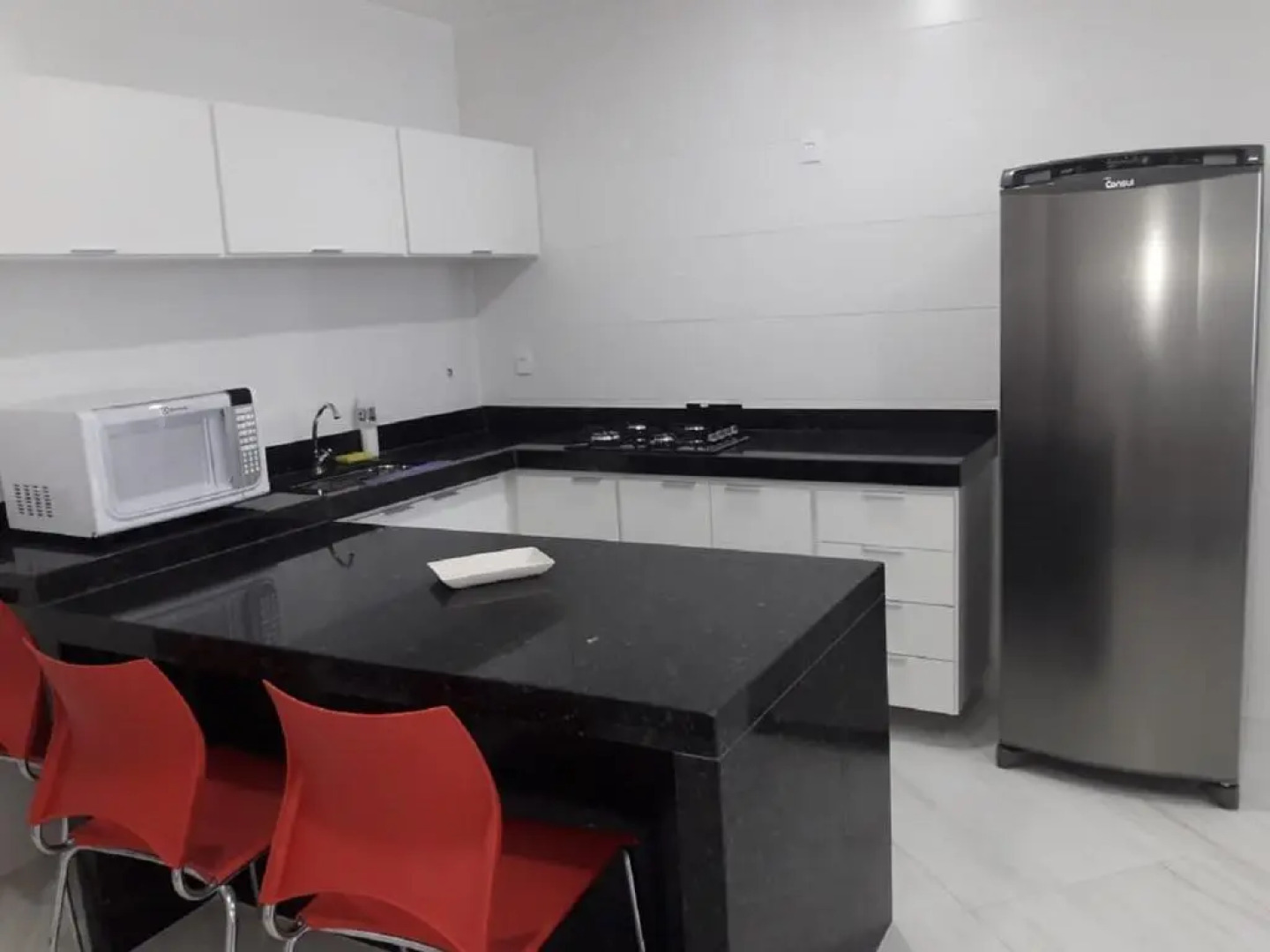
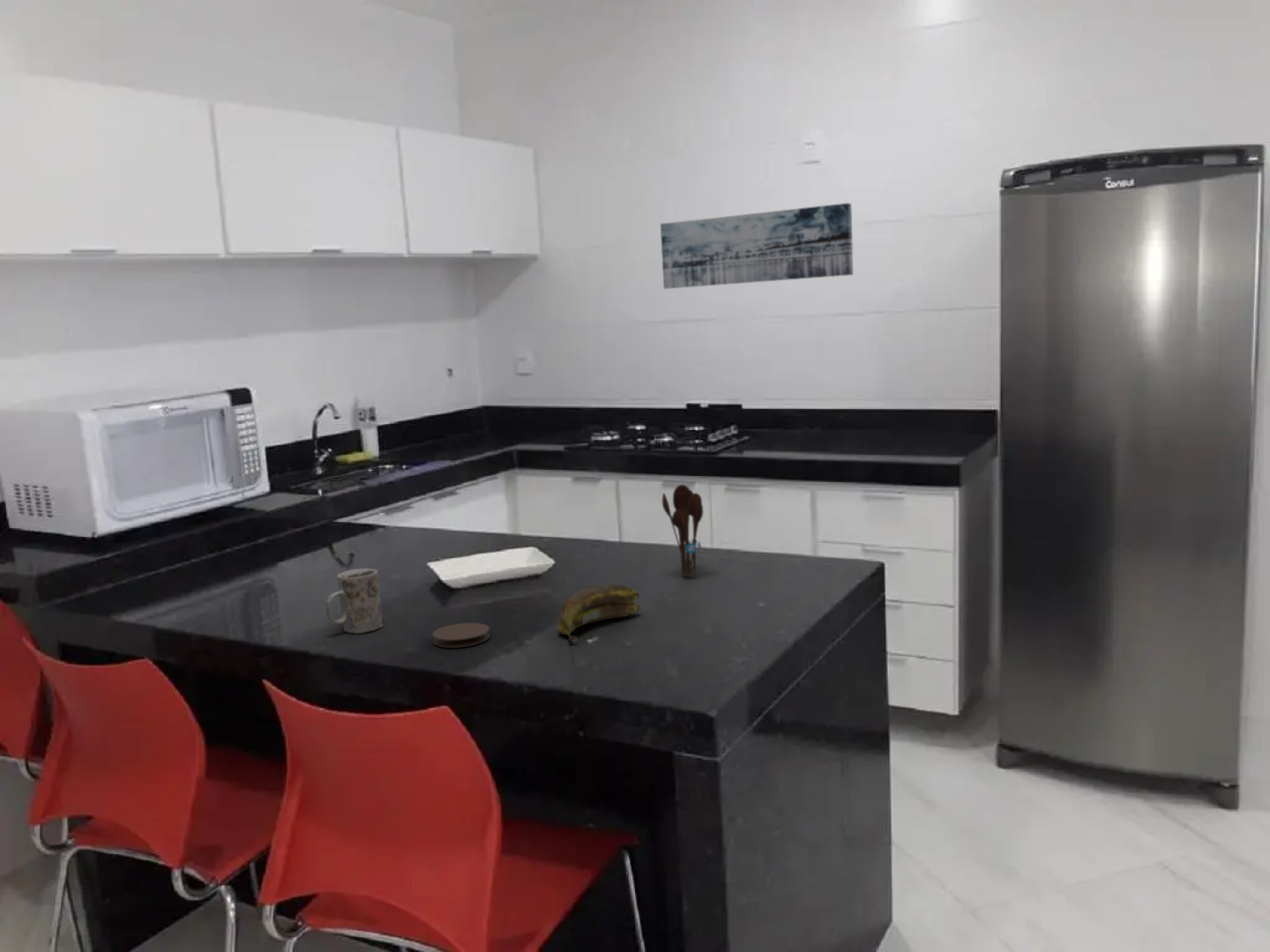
+ mug [325,568,385,634]
+ wall art [660,202,854,290]
+ utensil holder [661,483,704,578]
+ banana [557,584,640,643]
+ coaster [431,622,490,649]
